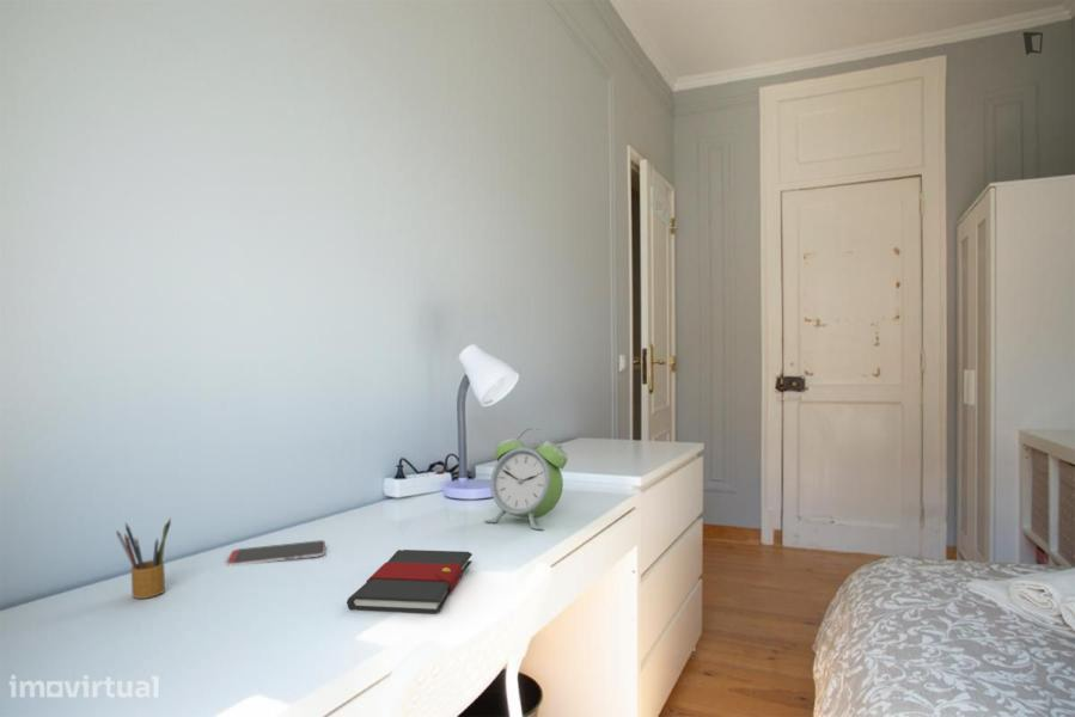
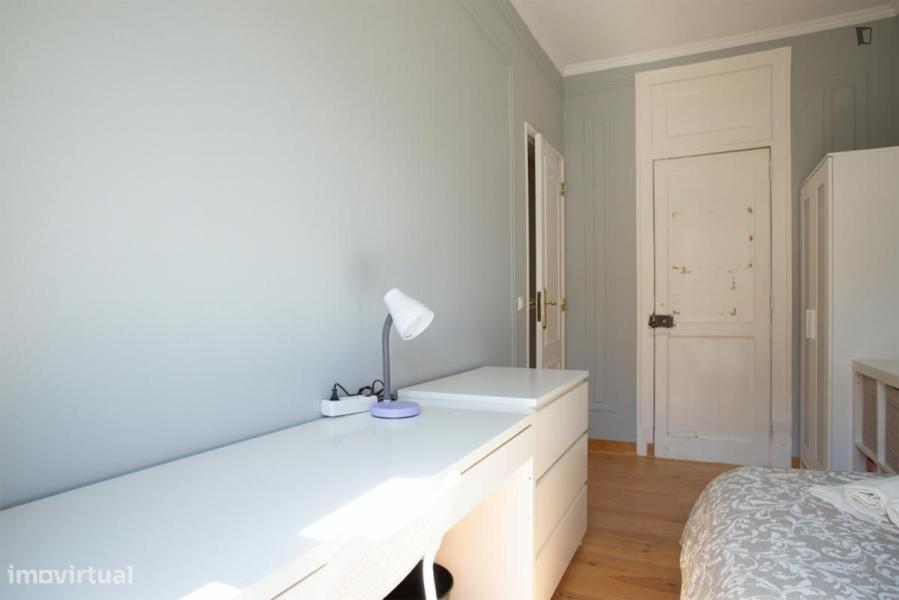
- alarm clock [484,428,569,531]
- pencil box [115,516,172,600]
- smartphone [226,539,326,566]
- book [346,549,474,615]
